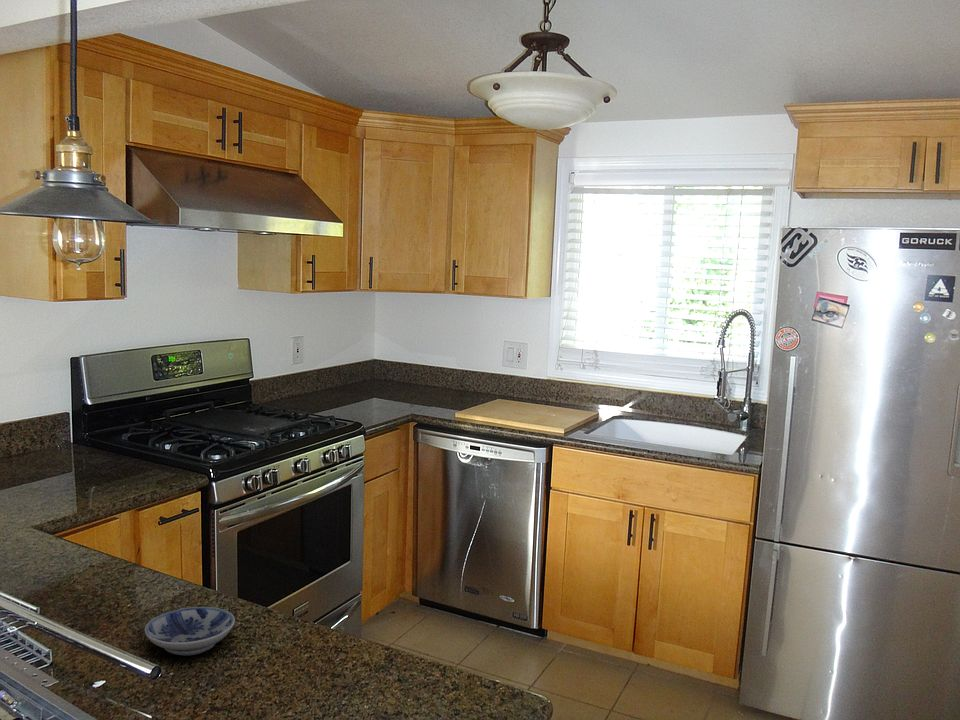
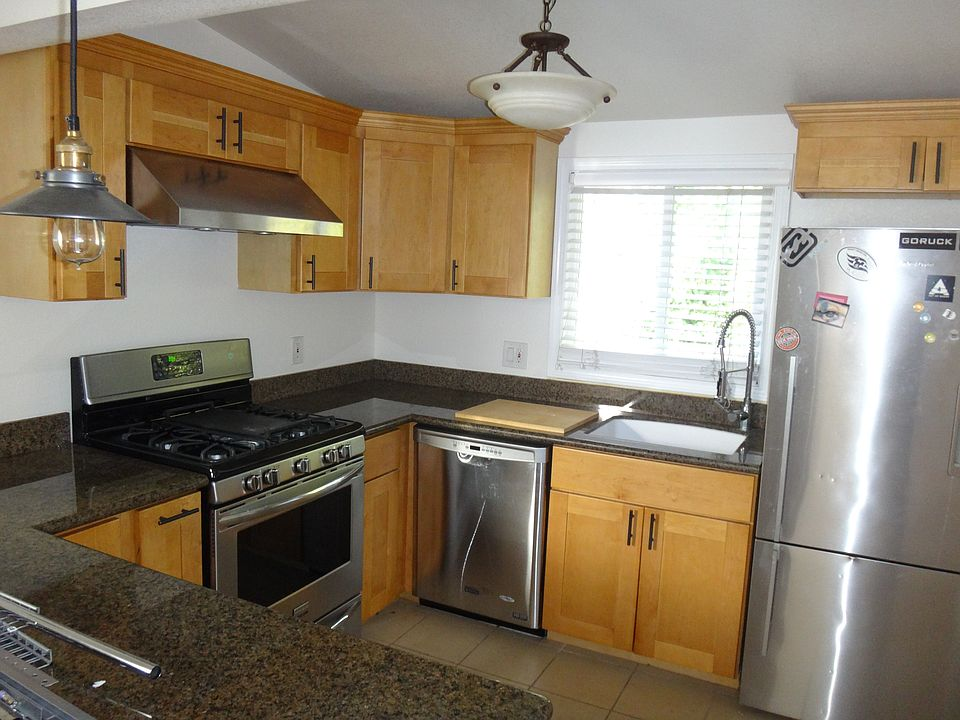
- bowl [144,606,236,656]
